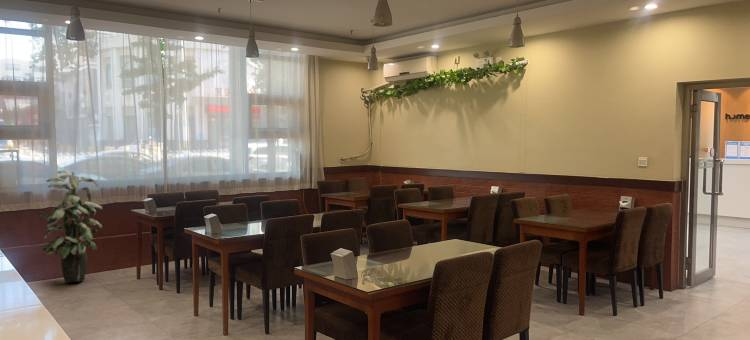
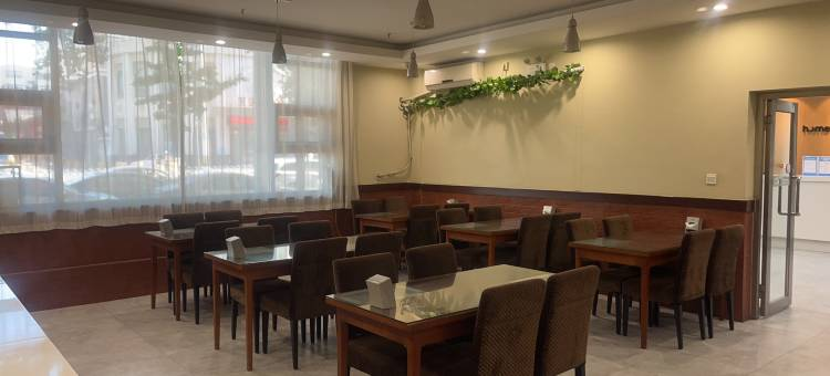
- indoor plant [39,169,103,284]
